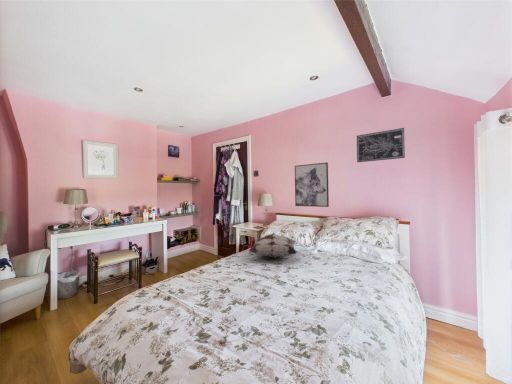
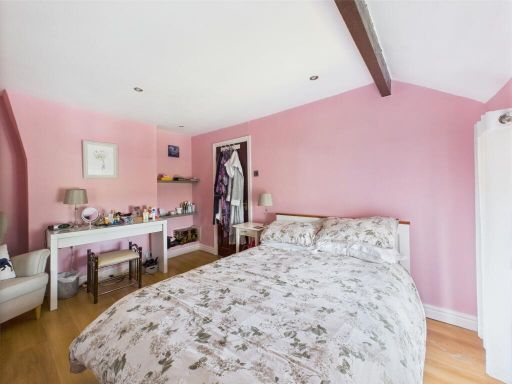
- wall art [294,162,330,208]
- decorative pillow [247,233,298,259]
- wall art [356,127,406,163]
